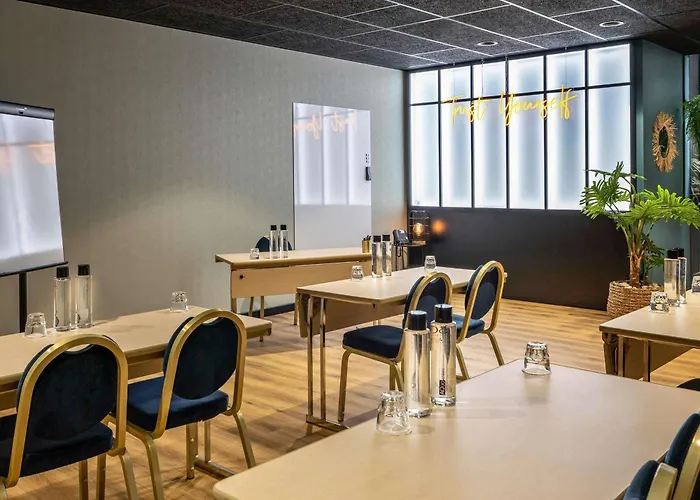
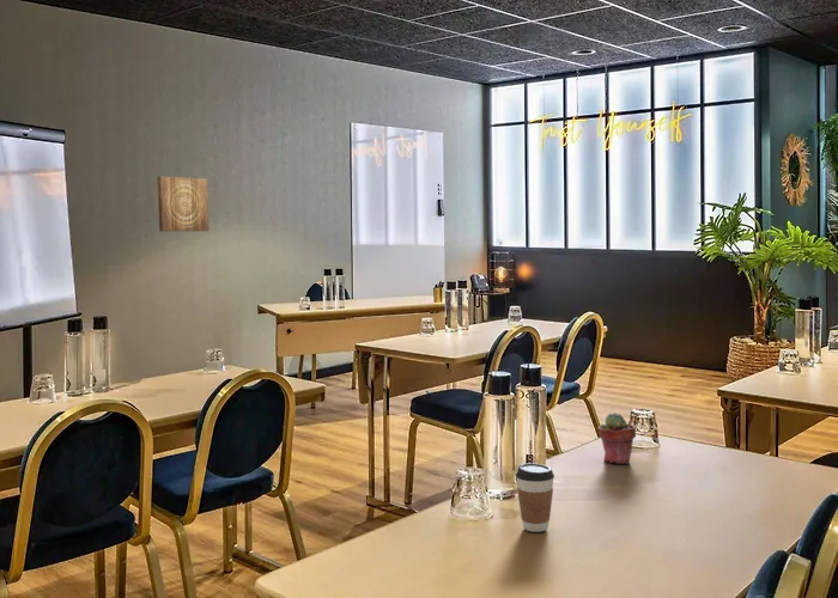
+ wall art [157,176,211,232]
+ potted succulent [597,411,637,465]
+ coffee cup [515,462,555,533]
